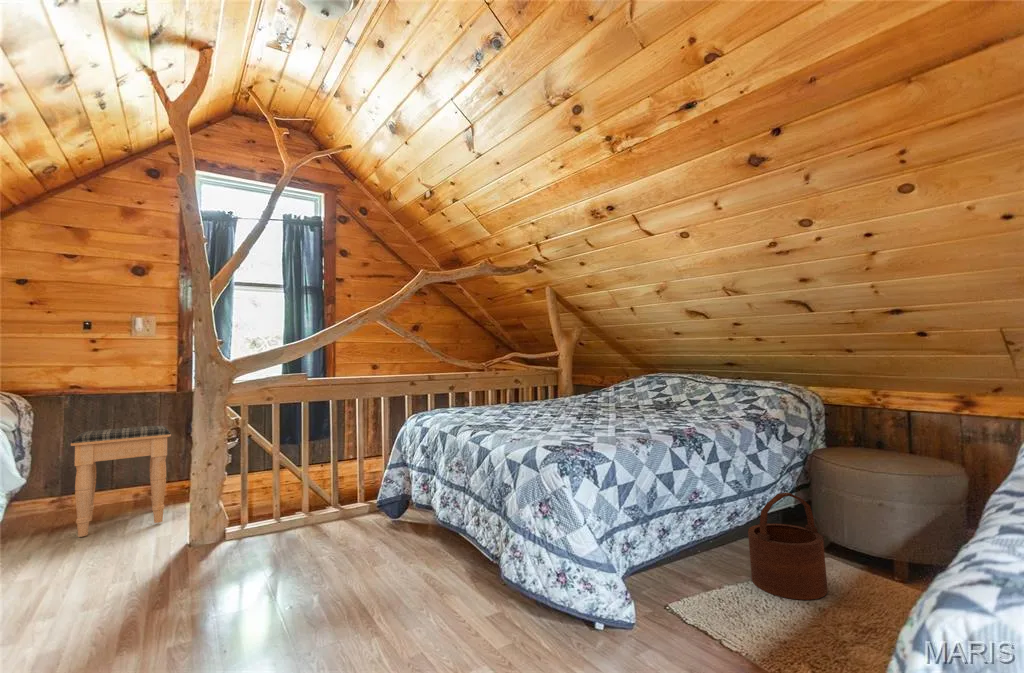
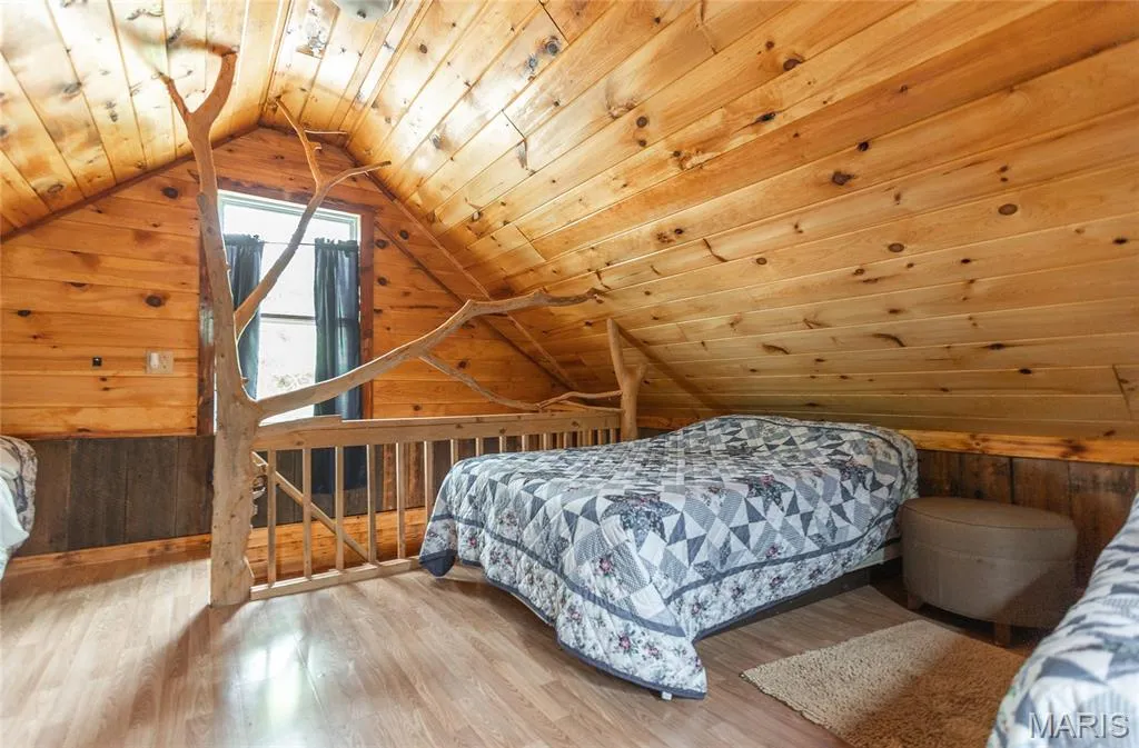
- wooden bucket [747,491,829,601]
- footstool [70,425,172,538]
